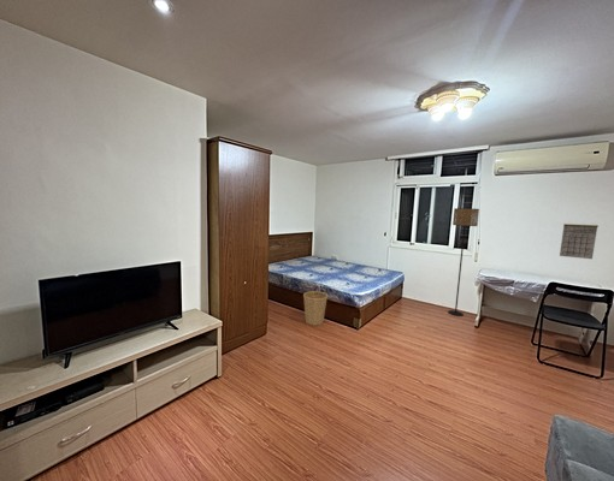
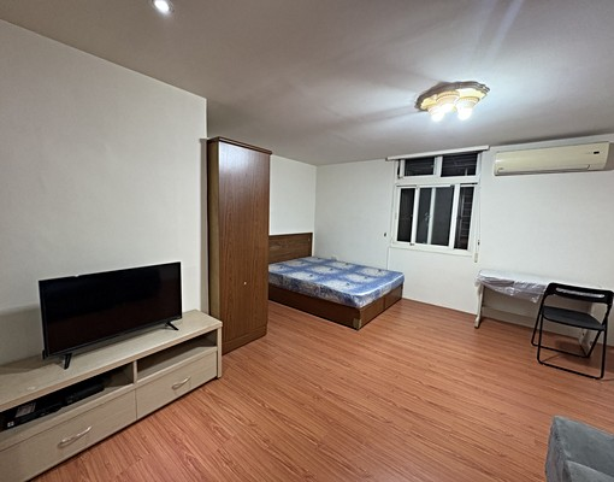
- calendar [559,222,600,260]
- floor lamp [447,207,480,317]
- basket [302,286,329,327]
